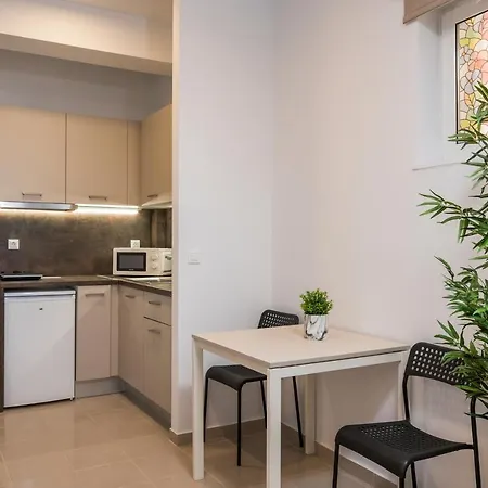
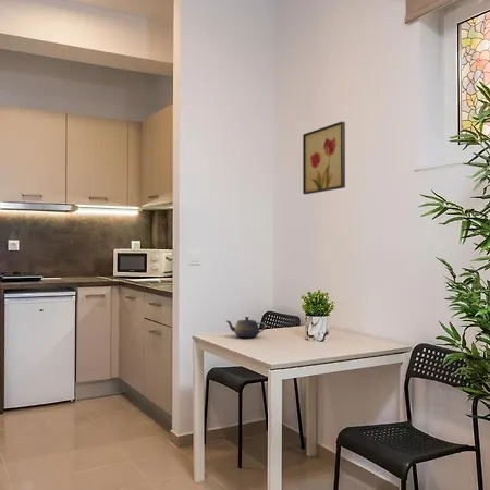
+ teapot [225,316,267,339]
+ wall art [302,121,346,195]
